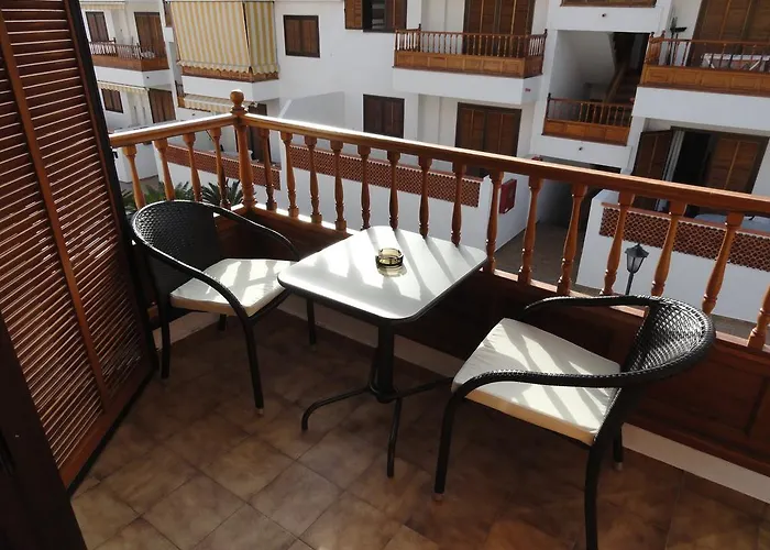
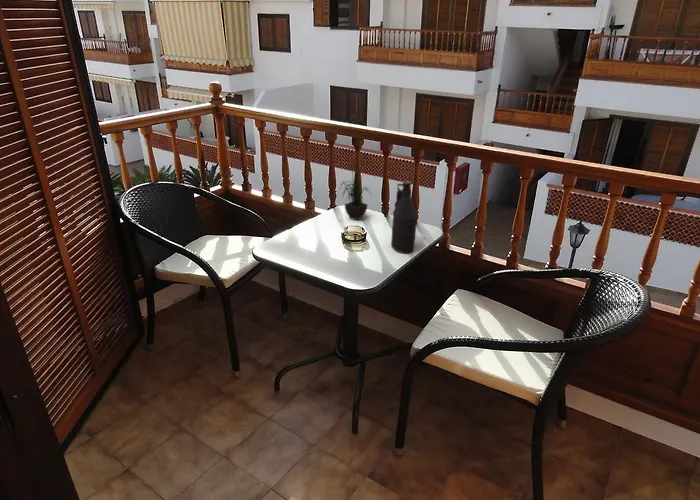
+ bottle [390,180,418,255]
+ potted plant [337,158,372,221]
